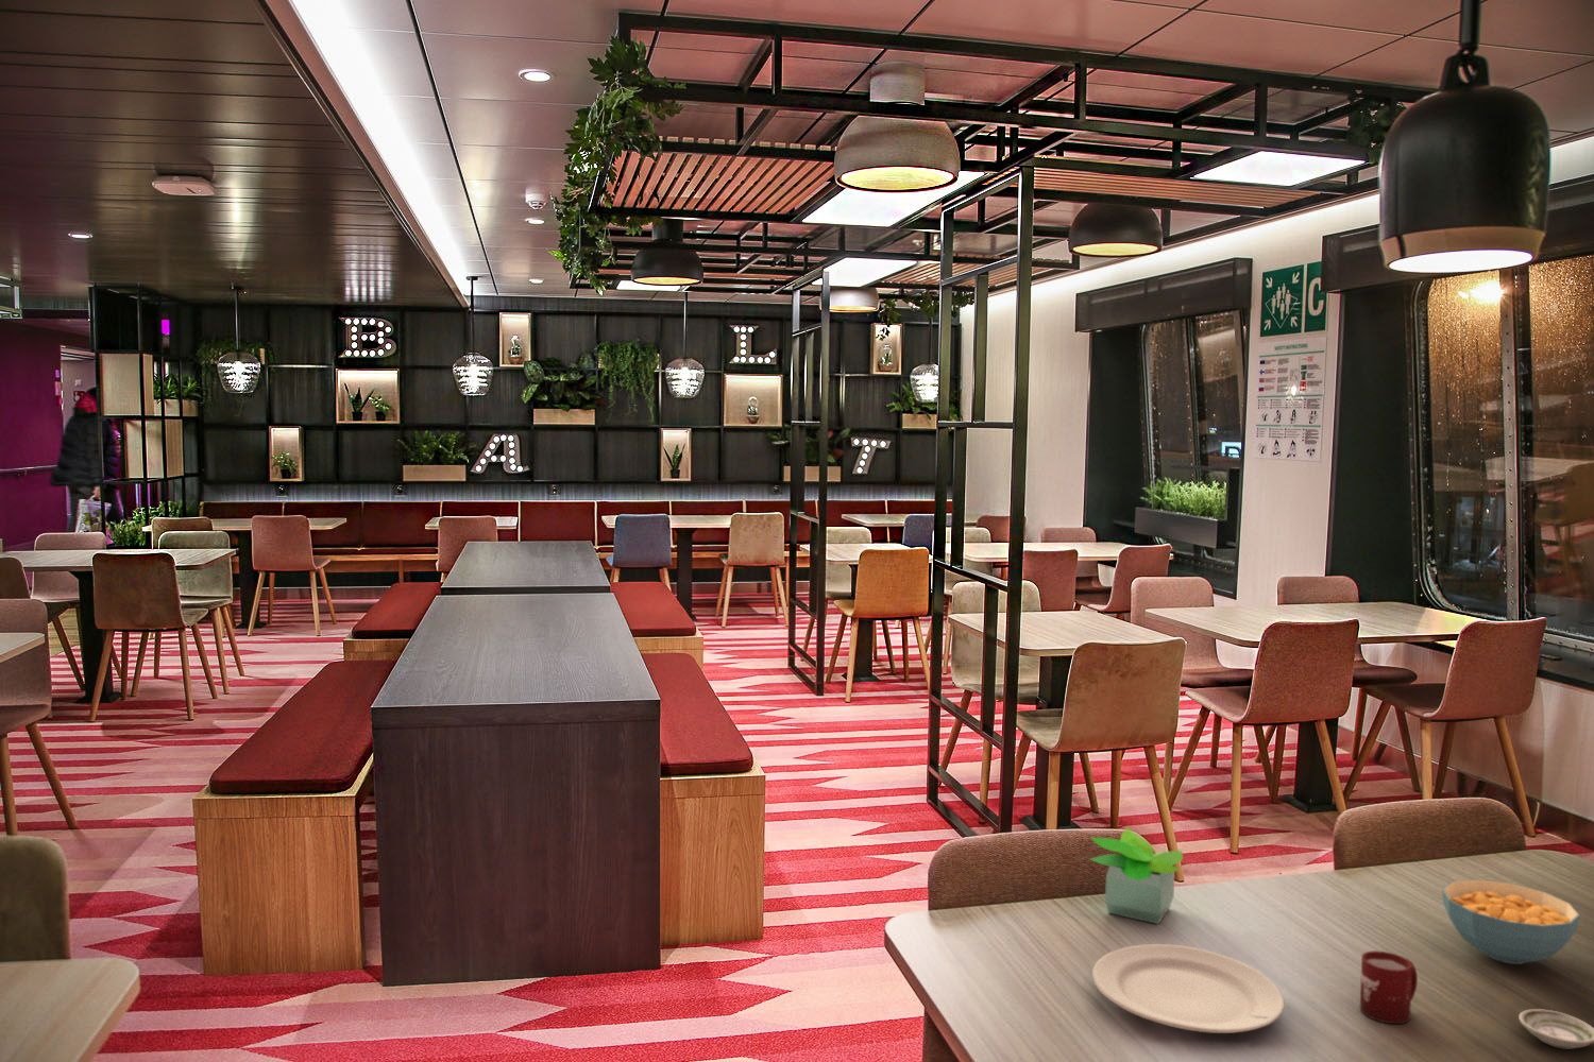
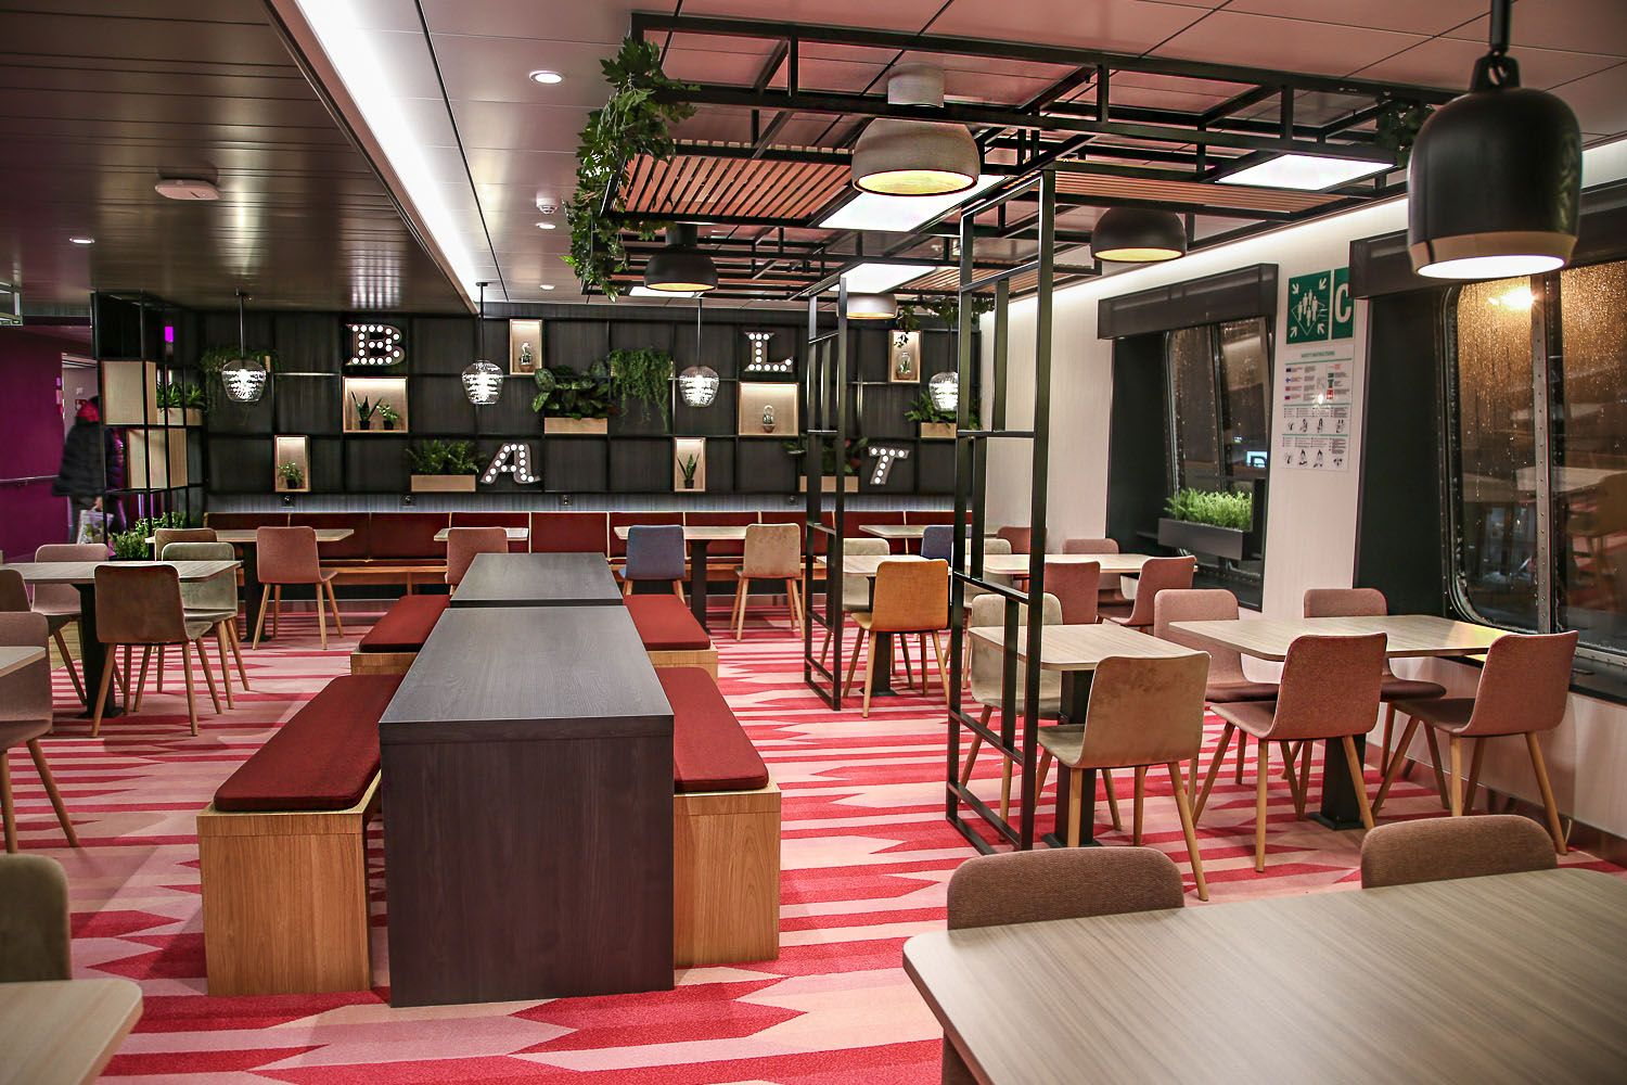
- cup [1359,949,1418,1025]
- cereal bowl [1441,878,1581,965]
- chinaware [1091,943,1284,1035]
- potted plant [1089,826,1184,925]
- saucer [1517,1007,1594,1050]
